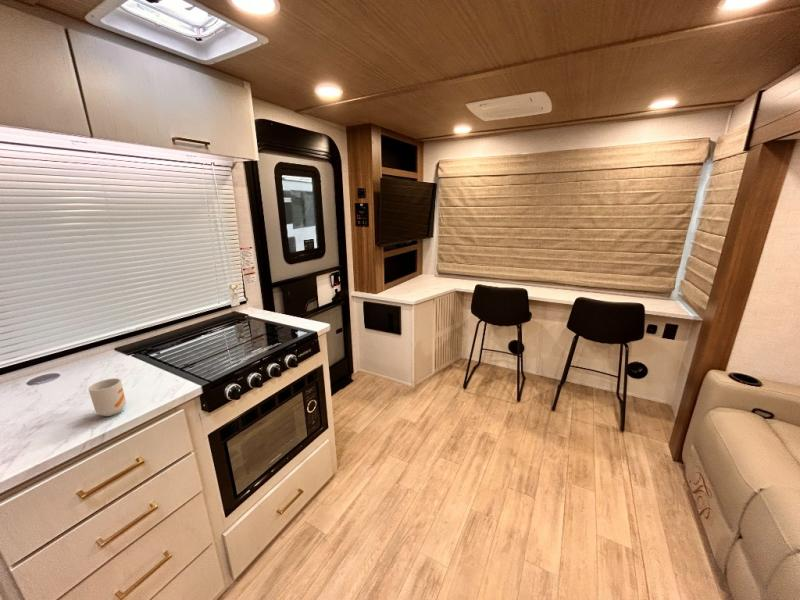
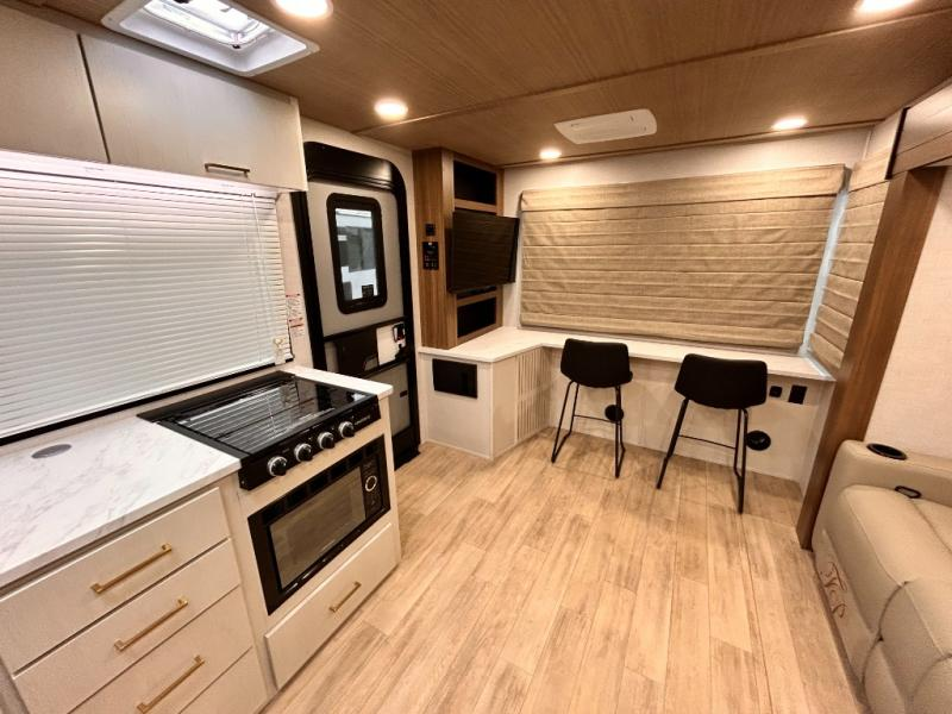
- mug [87,377,127,417]
